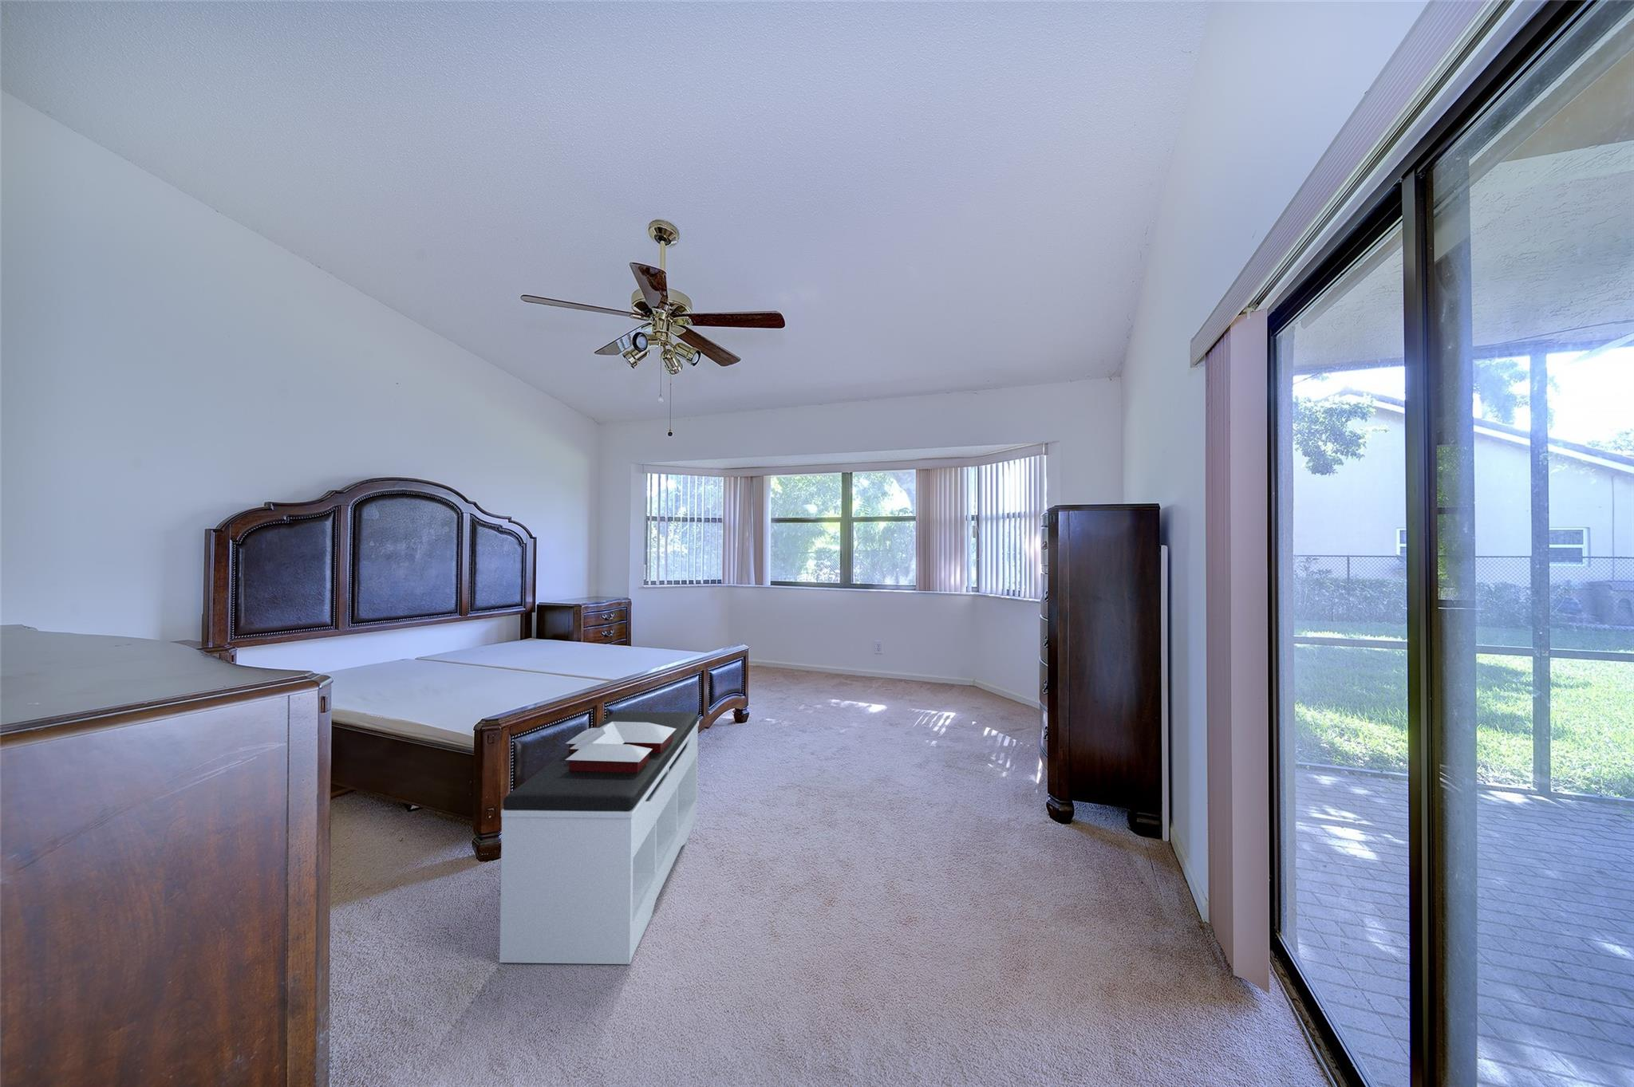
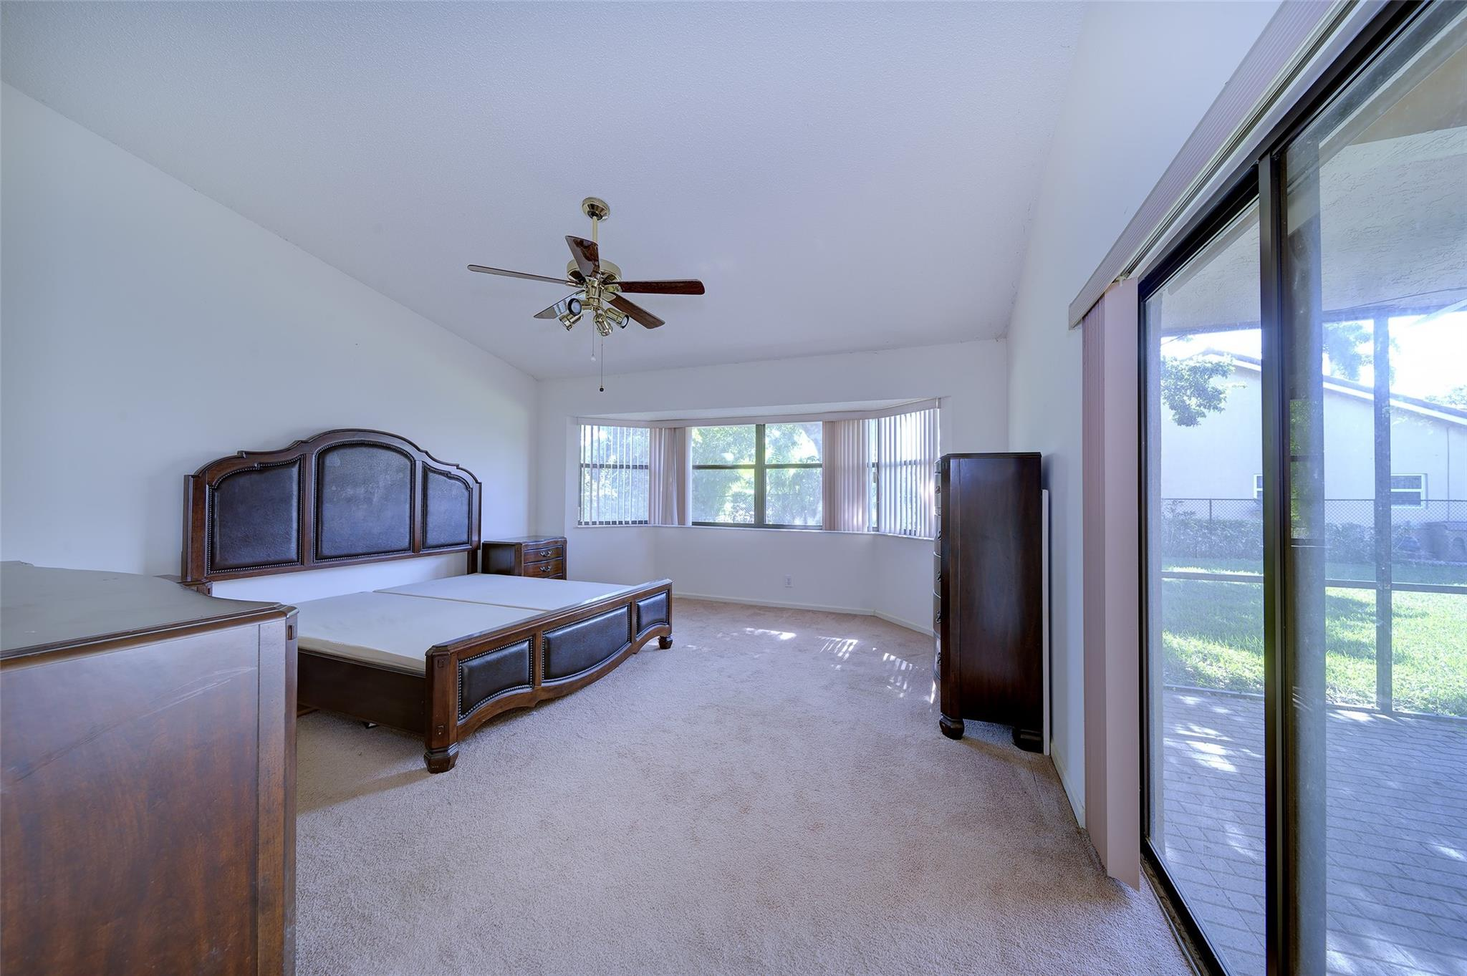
- books [565,722,676,773]
- bench [499,711,700,964]
